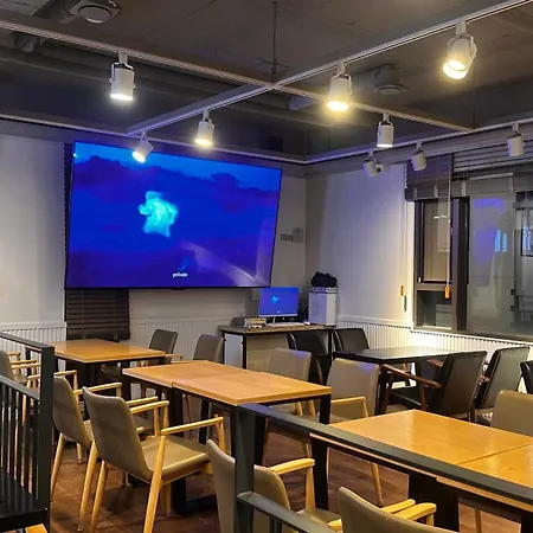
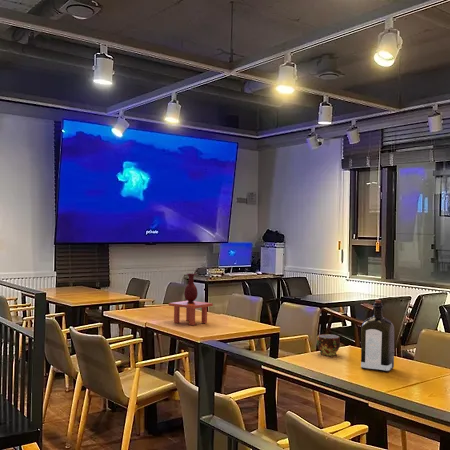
+ vase [168,272,214,326]
+ liquor [360,299,395,373]
+ cup [316,333,341,356]
